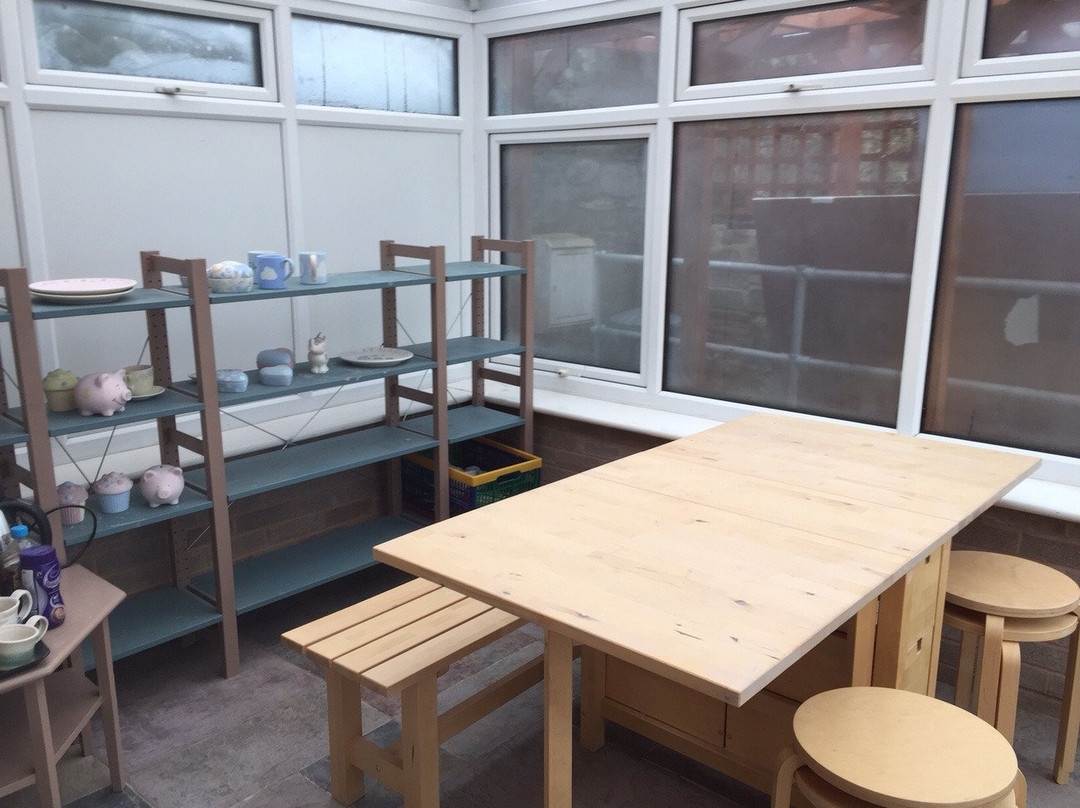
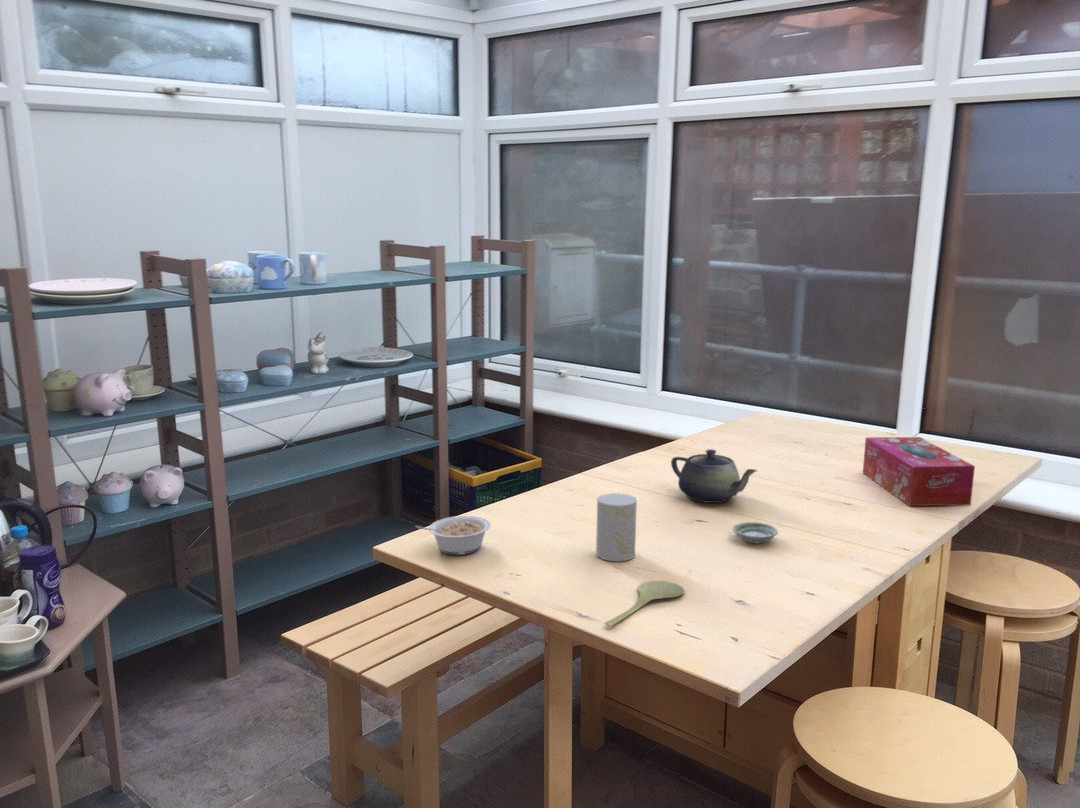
+ legume [415,515,491,556]
+ cup [595,492,638,562]
+ spoon [604,580,685,628]
+ tissue box [862,436,976,507]
+ saucer [732,521,779,544]
+ teapot [670,448,758,504]
